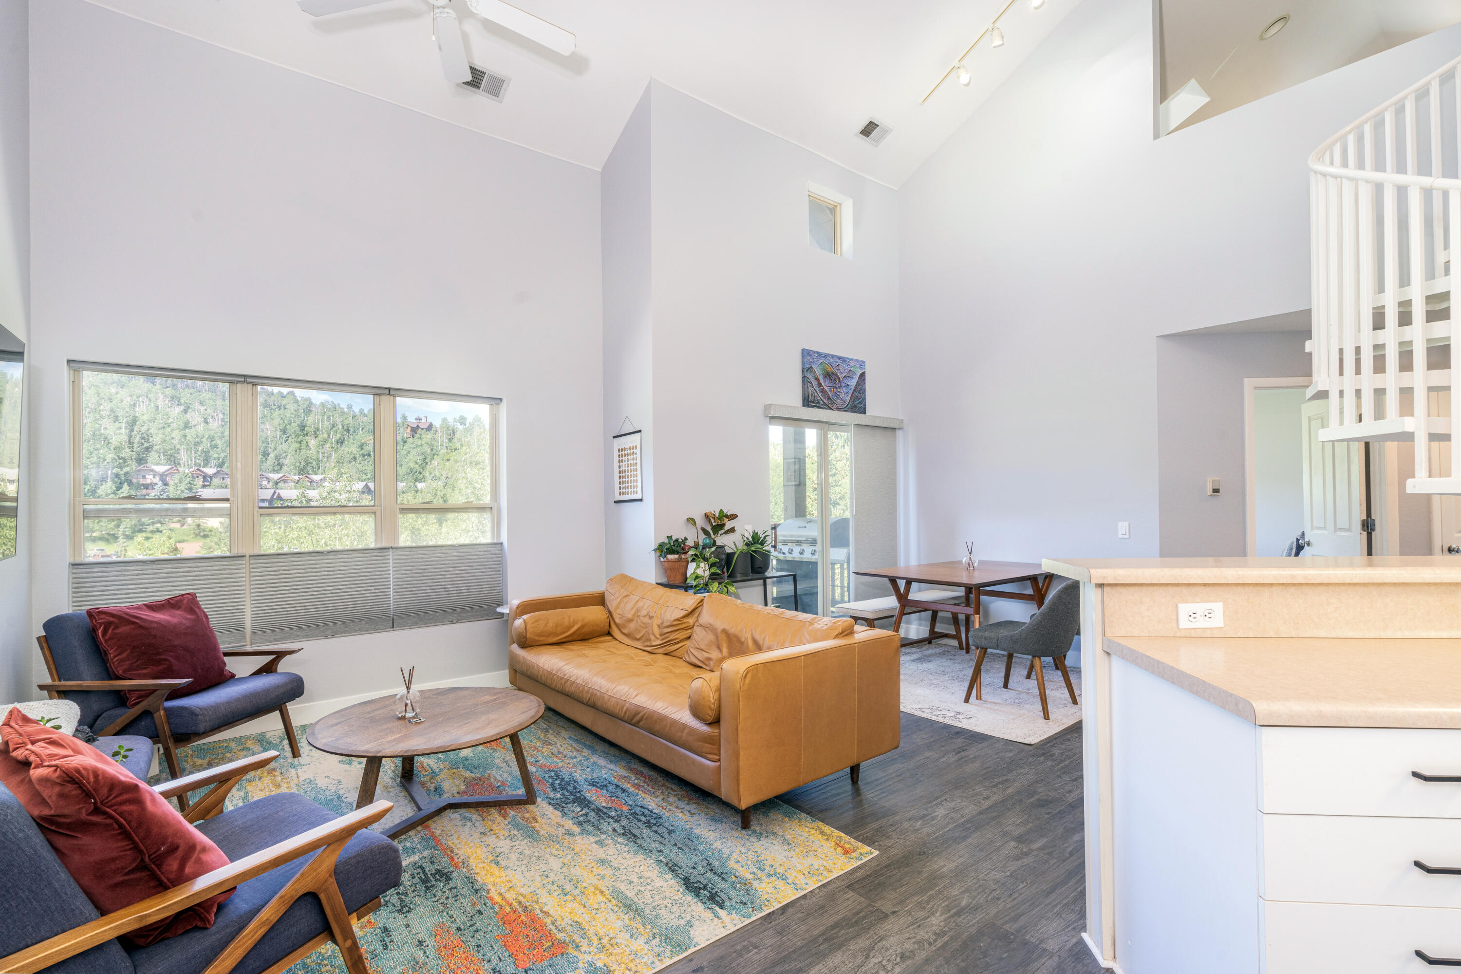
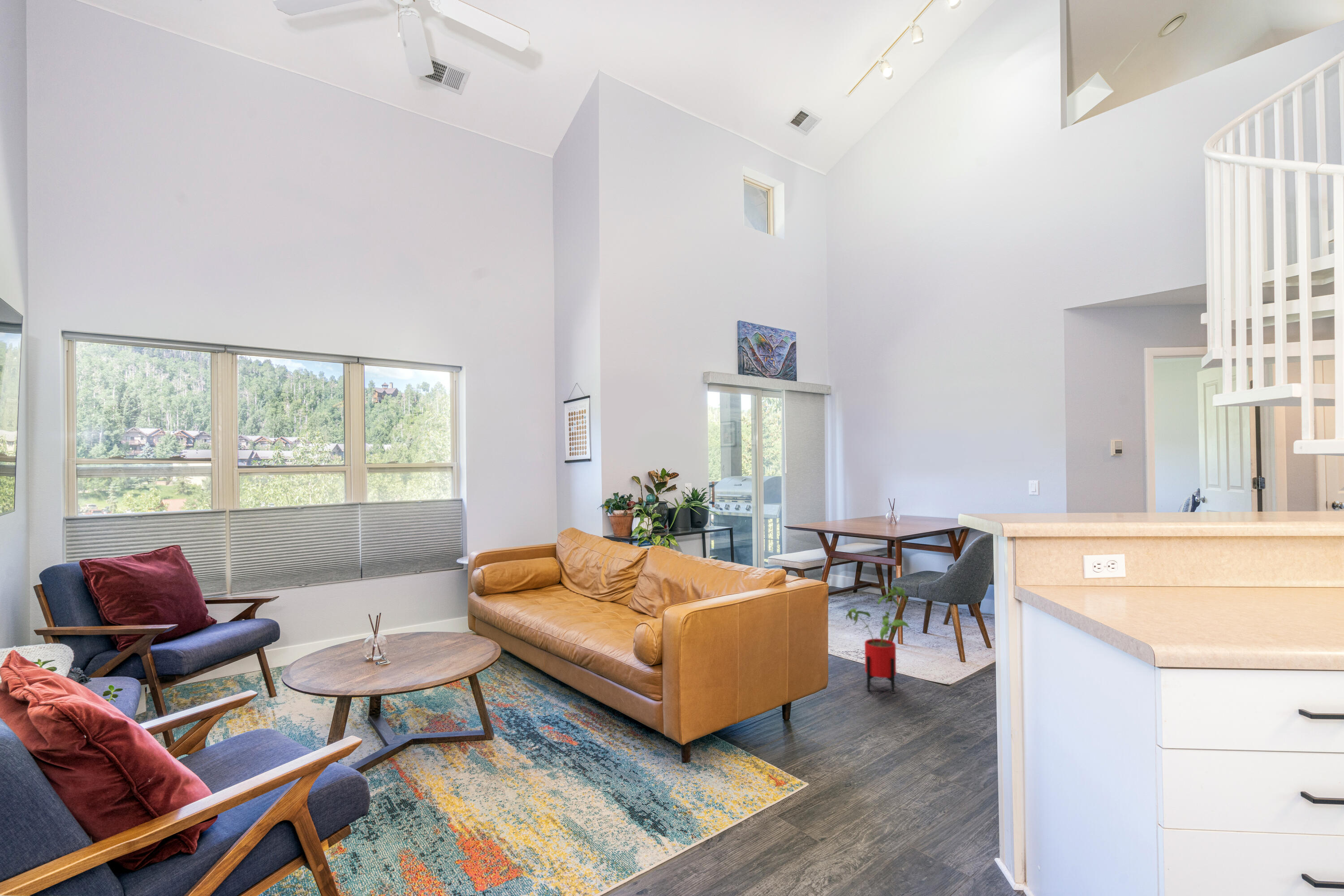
+ house plant [845,586,910,694]
